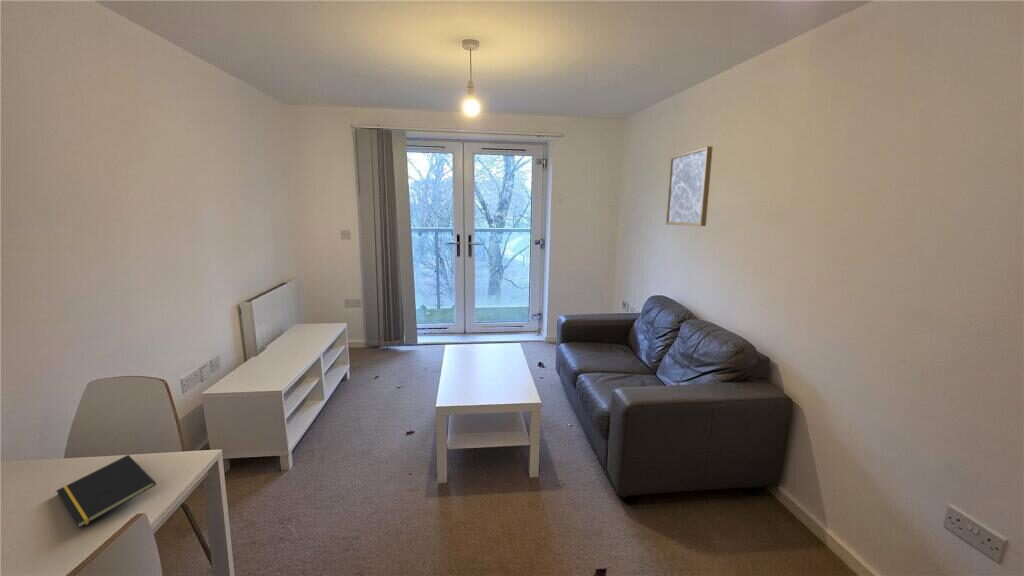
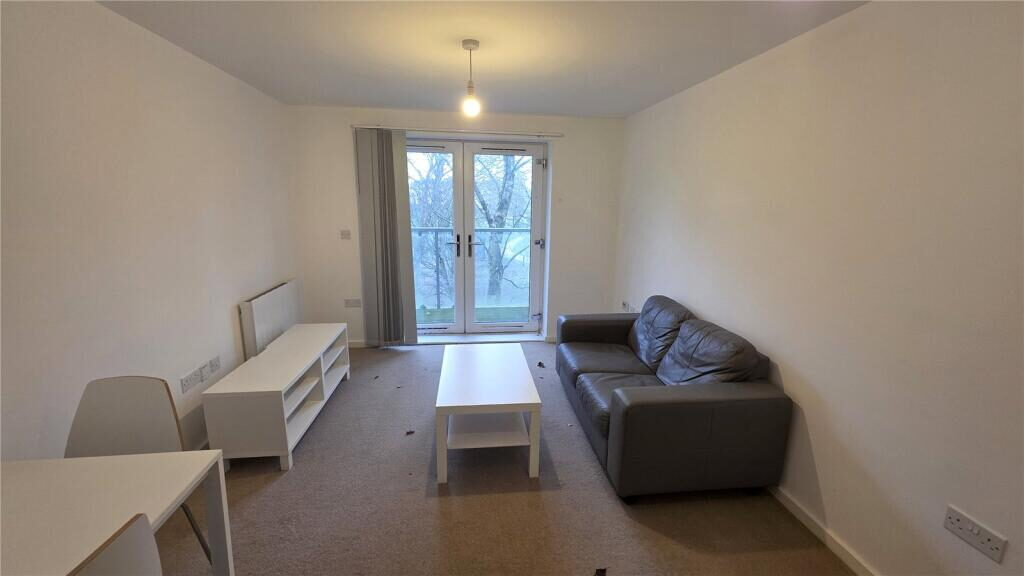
- wall art [665,145,714,227]
- notepad [55,454,157,529]
